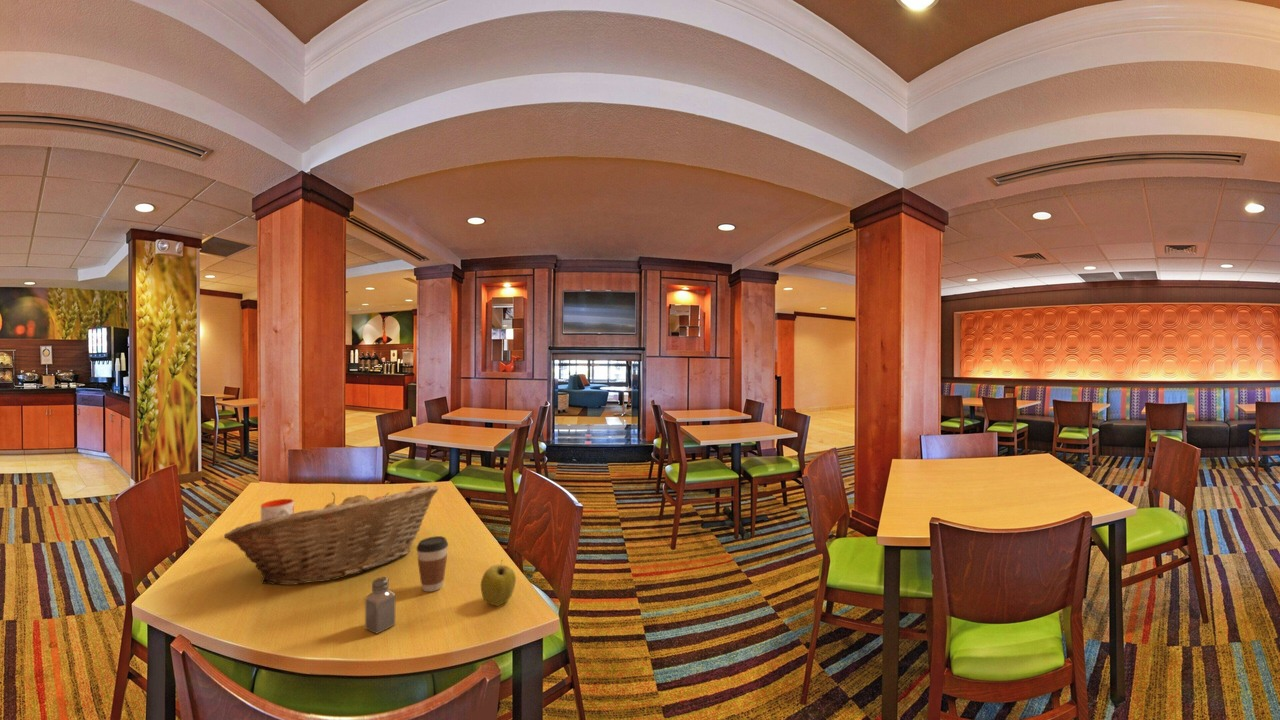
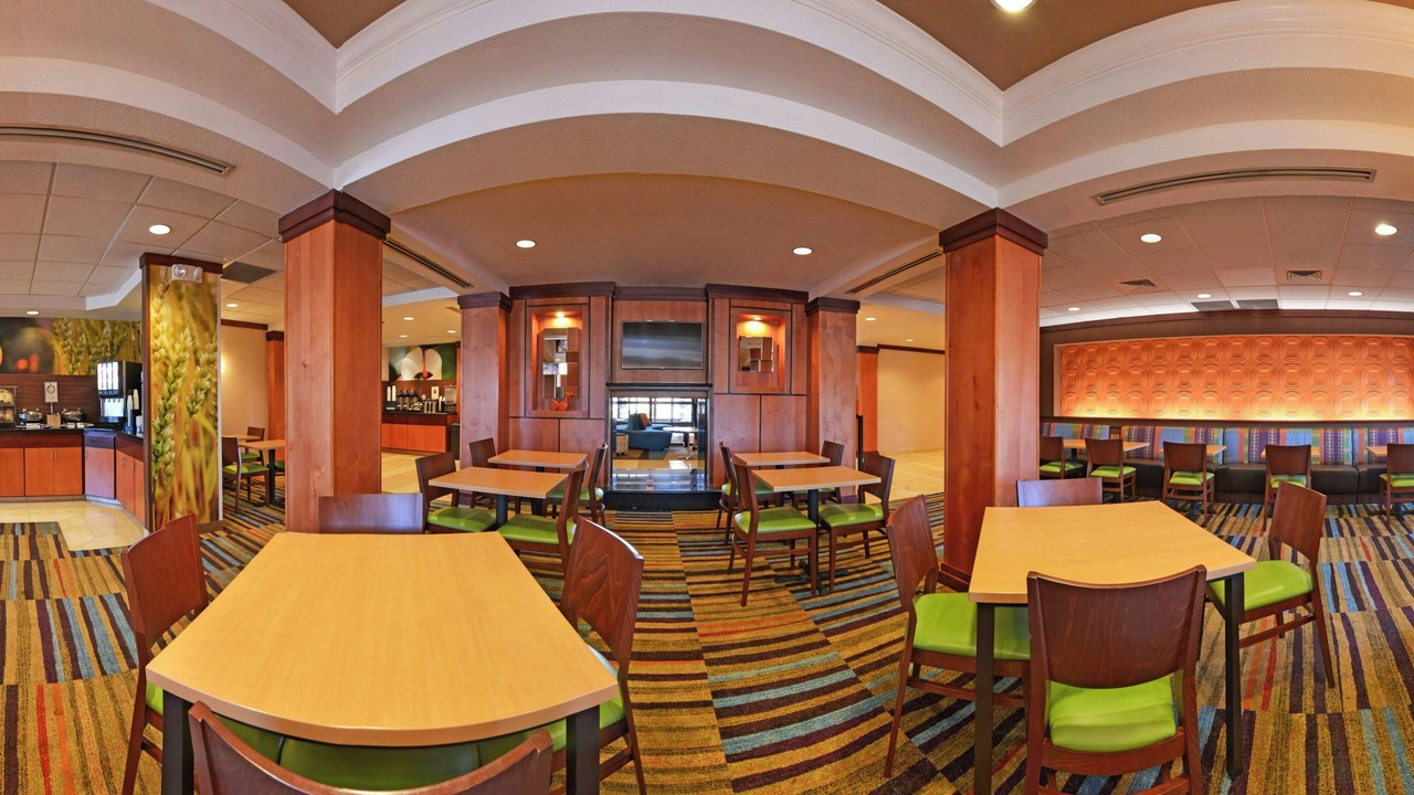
- mug [260,498,295,521]
- coffee cup [415,535,449,593]
- saltshaker [364,576,396,634]
- fruit basket [223,485,440,586]
- apple [480,558,517,607]
